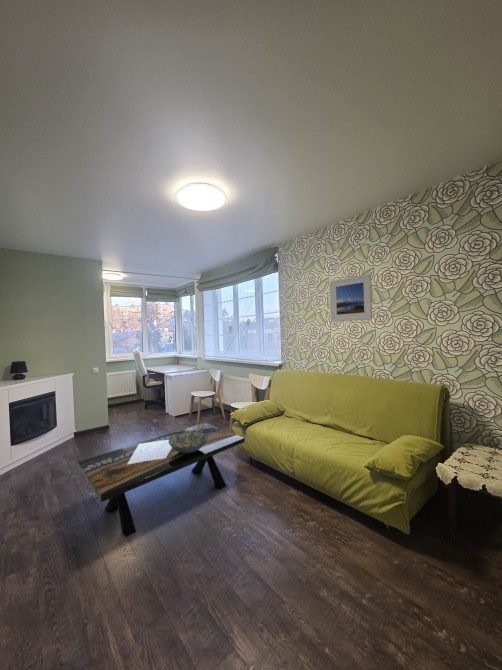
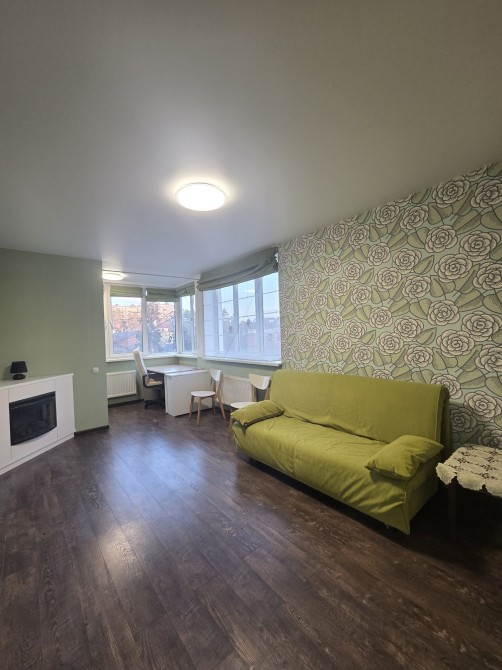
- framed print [329,273,373,323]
- coffee table [77,422,246,538]
- decorative bowl [168,432,208,453]
